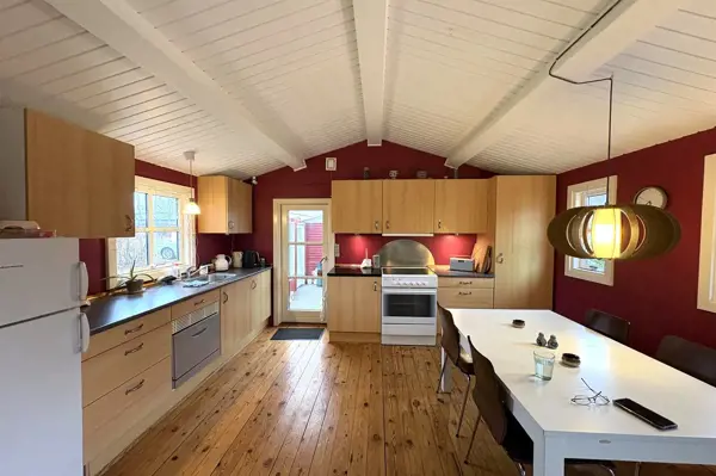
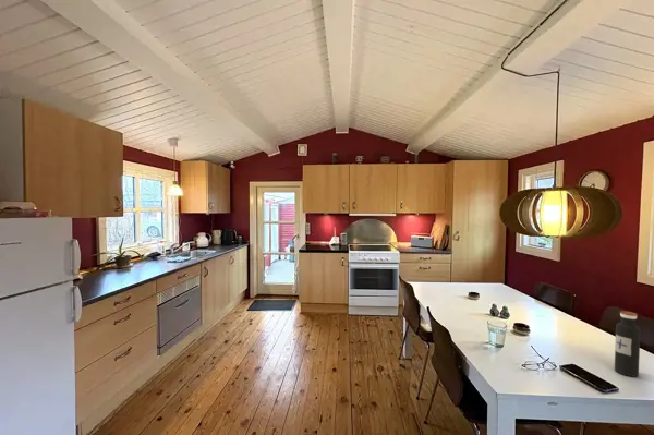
+ water bottle [614,310,641,378]
